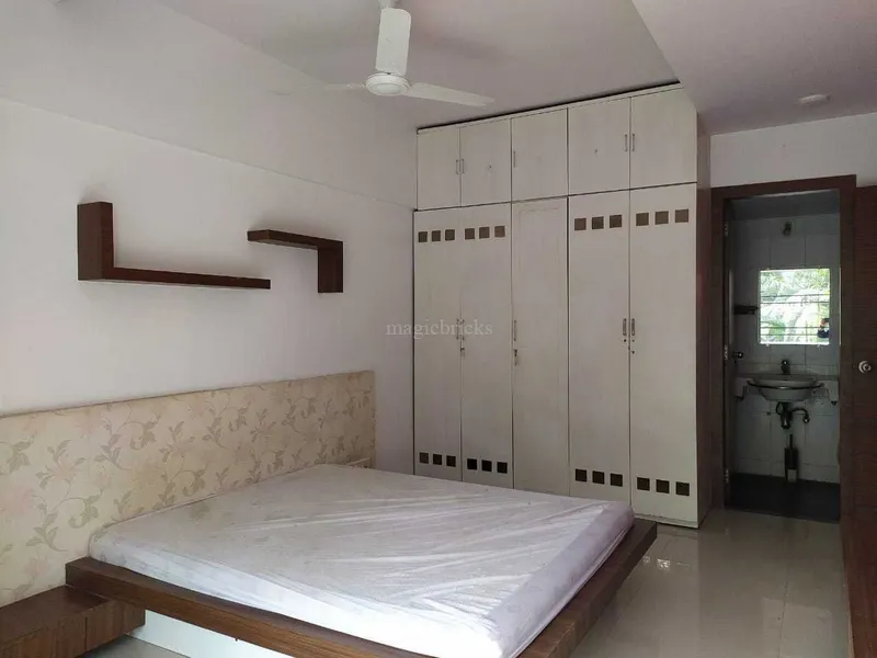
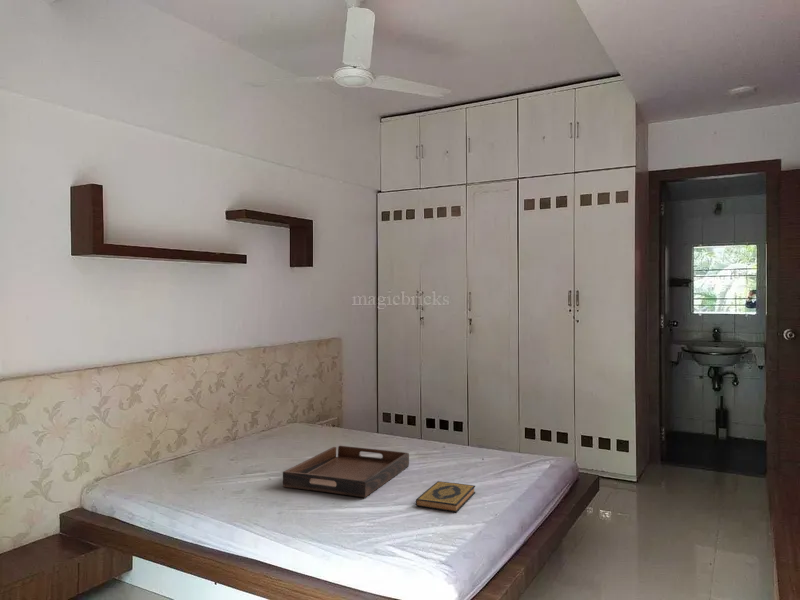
+ hardback book [415,480,476,513]
+ serving tray [282,445,410,499]
